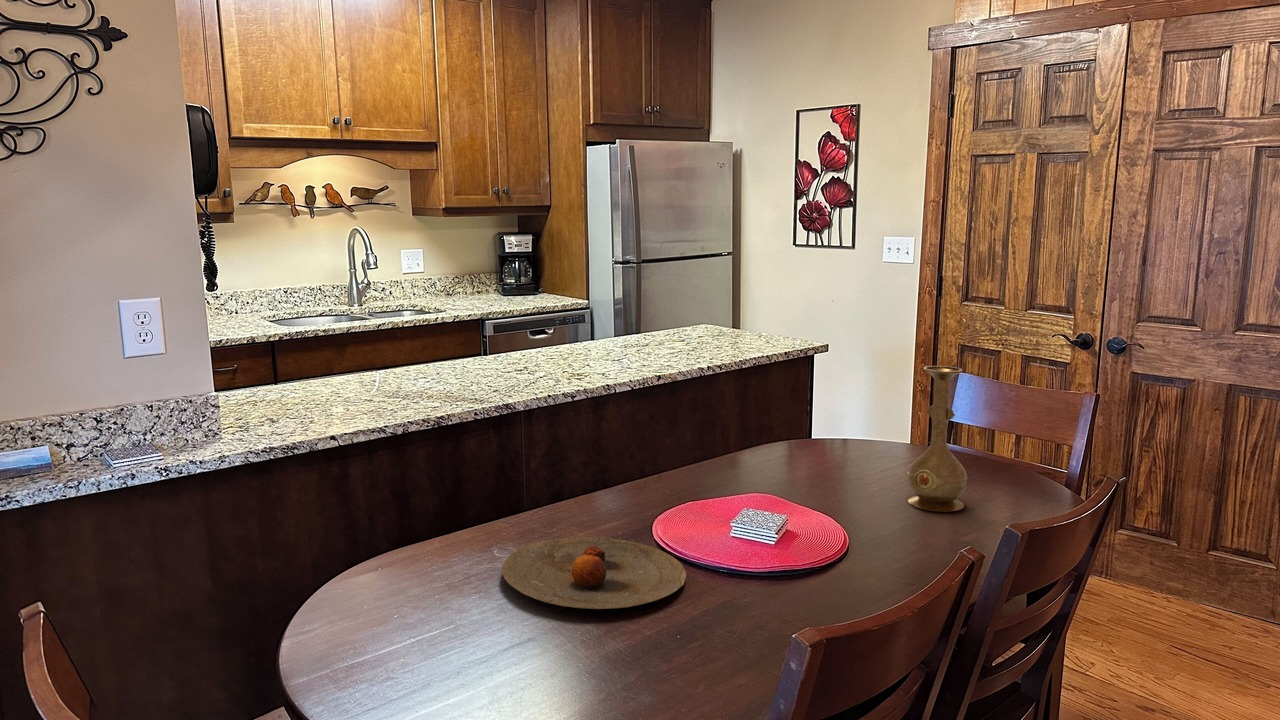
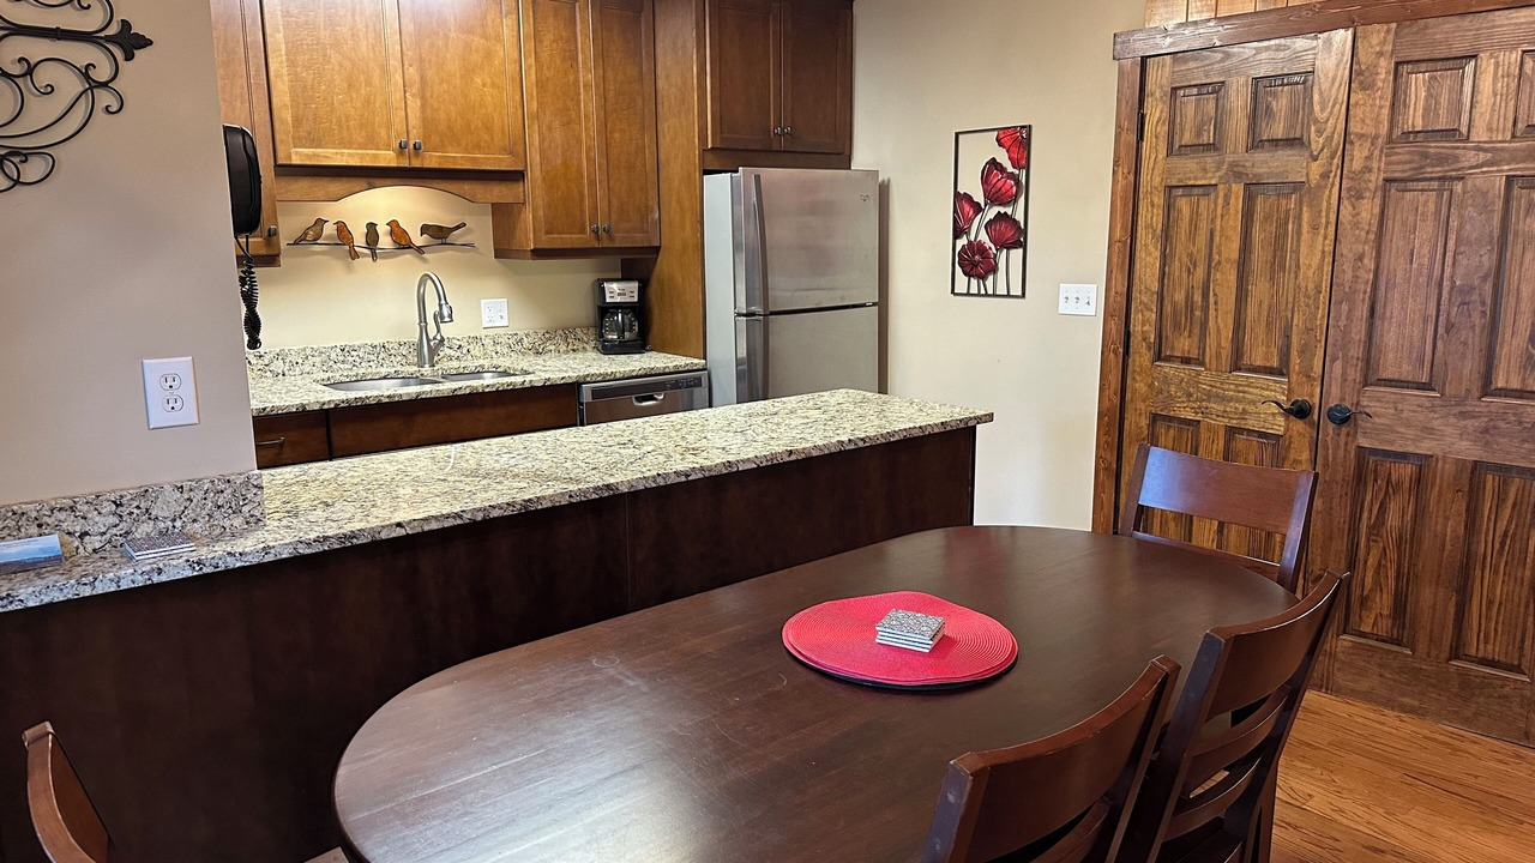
- vase [907,365,968,513]
- plate [501,536,687,610]
